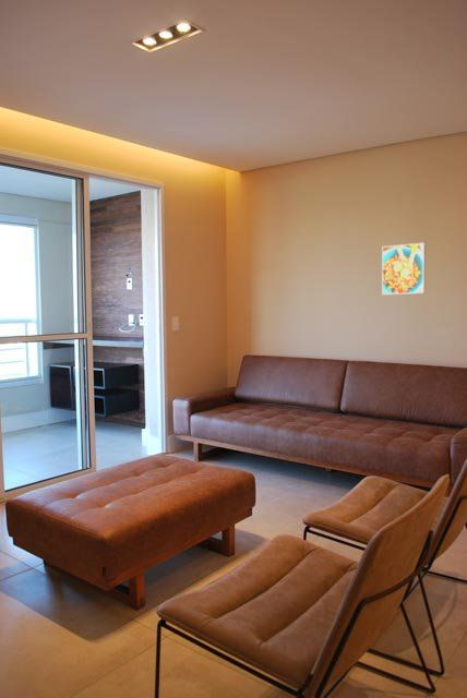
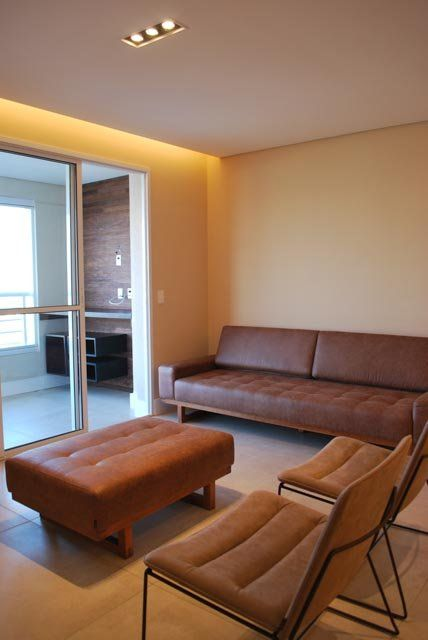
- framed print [381,242,427,296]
